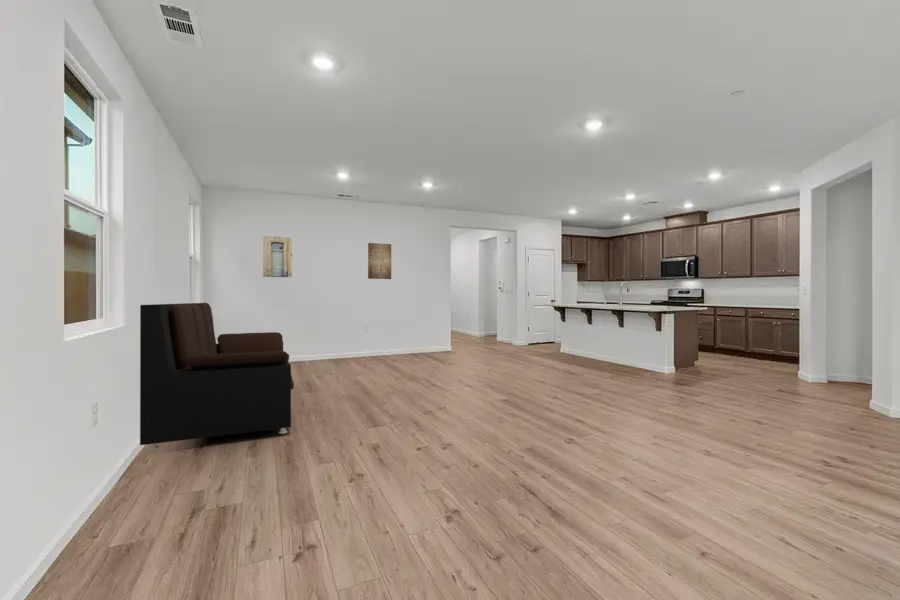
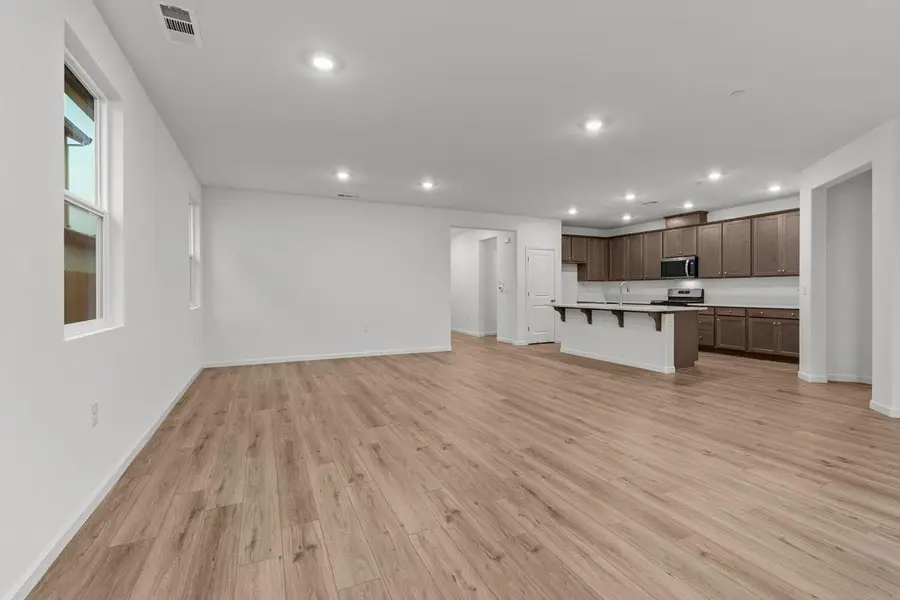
- wall art [367,242,392,280]
- sofa [139,302,295,451]
- wall art [262,235,293,278]
